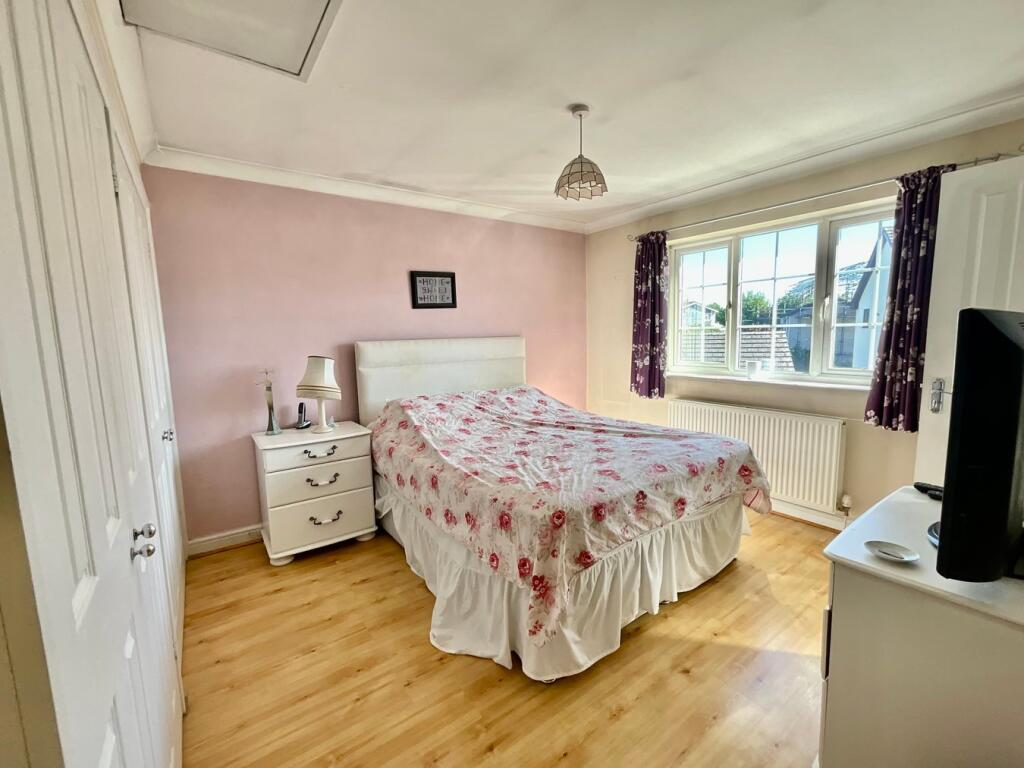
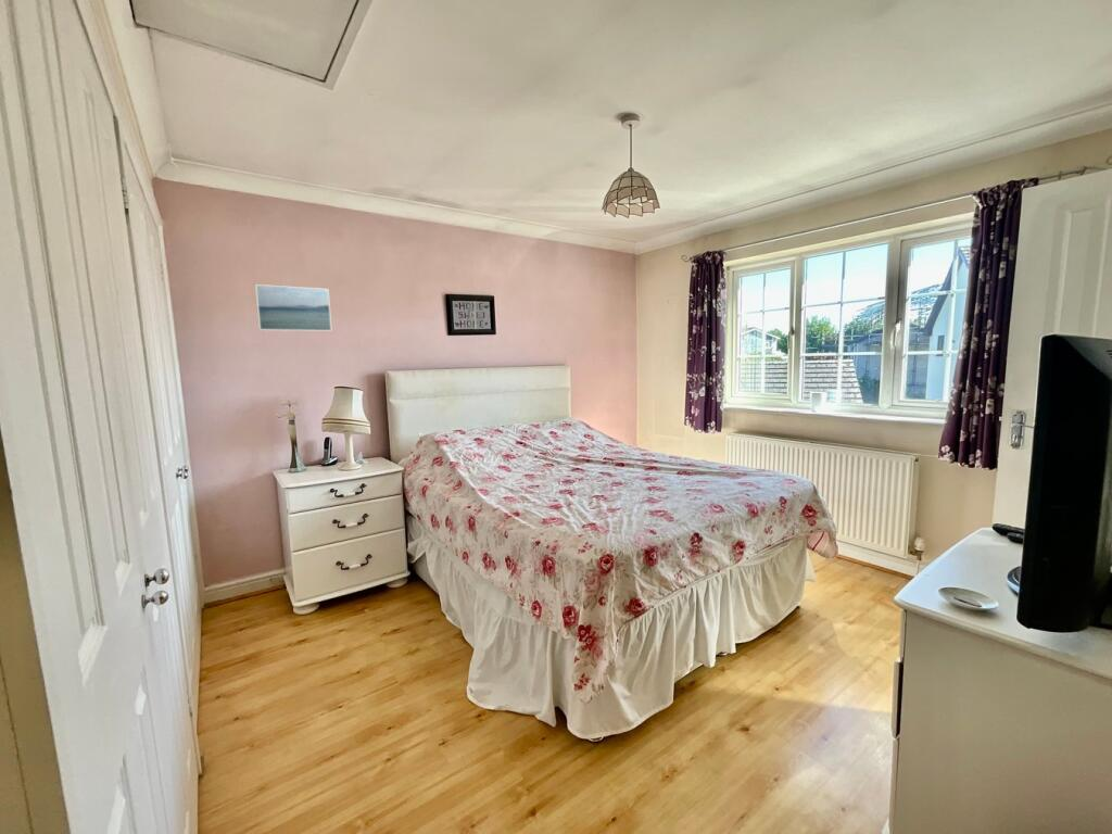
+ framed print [254,283,332,332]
